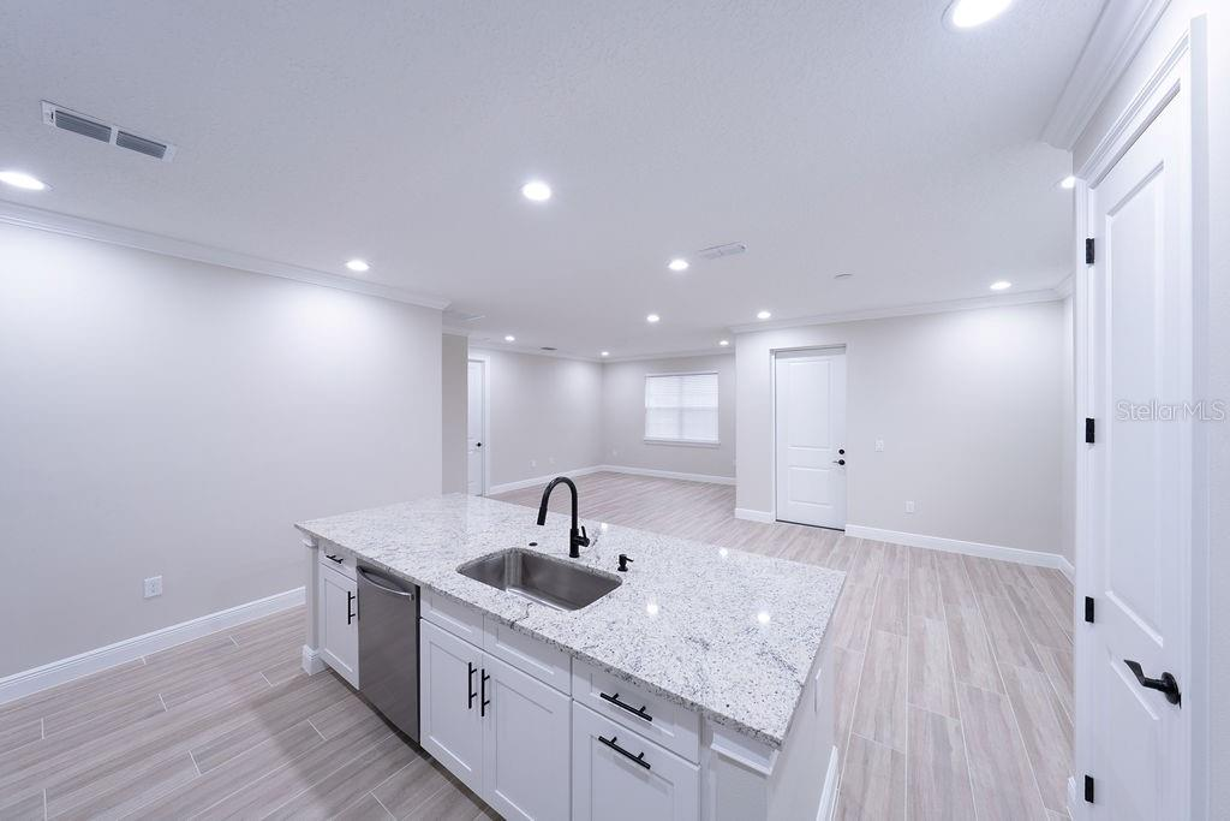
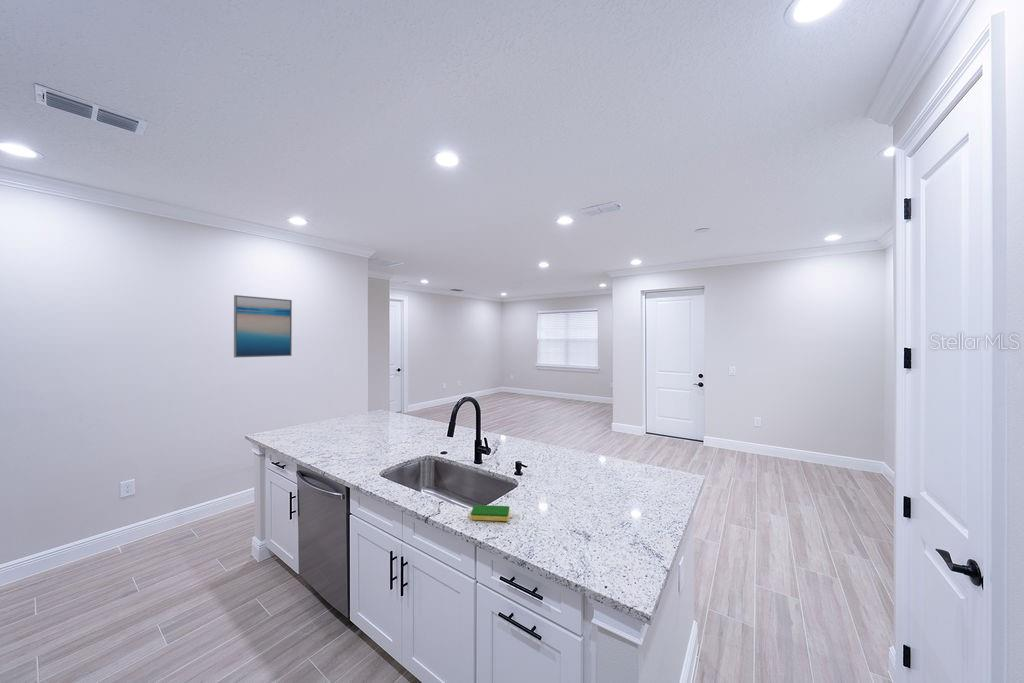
+ dish sponge [470,504,510,522]
+ wall art [233,294,293,358]
